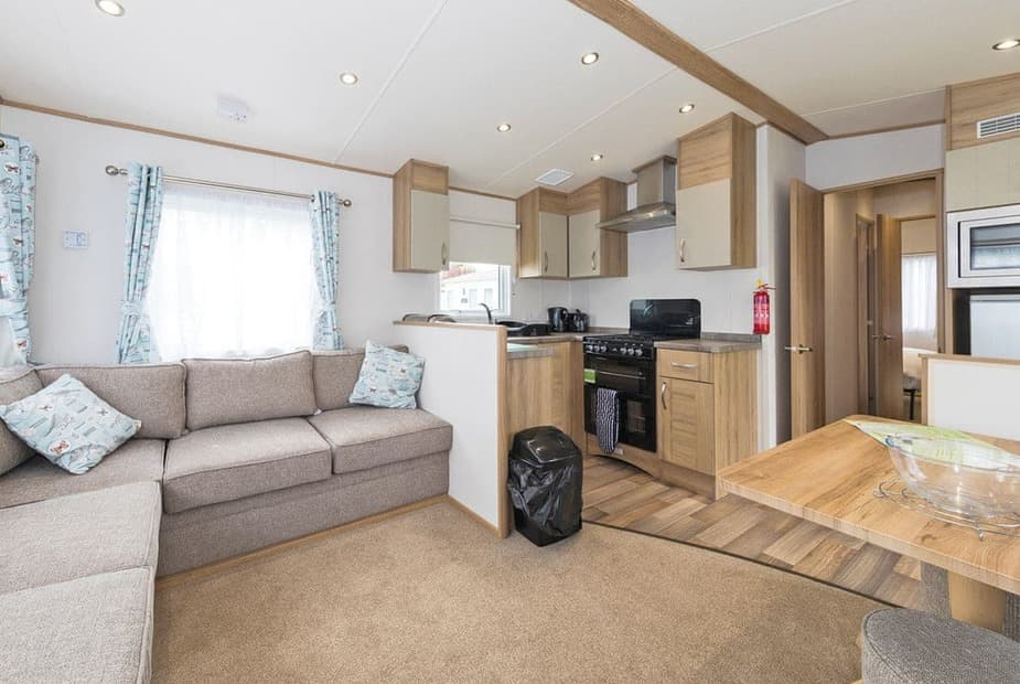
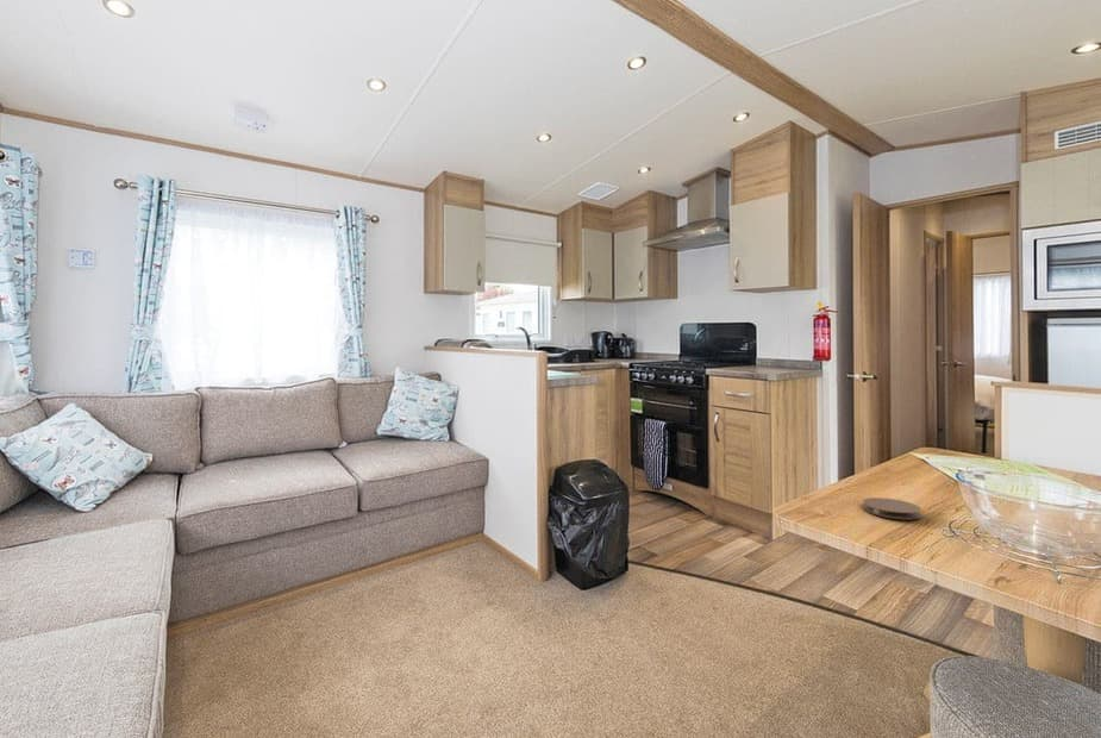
+ coaster [862,496,922,520]
